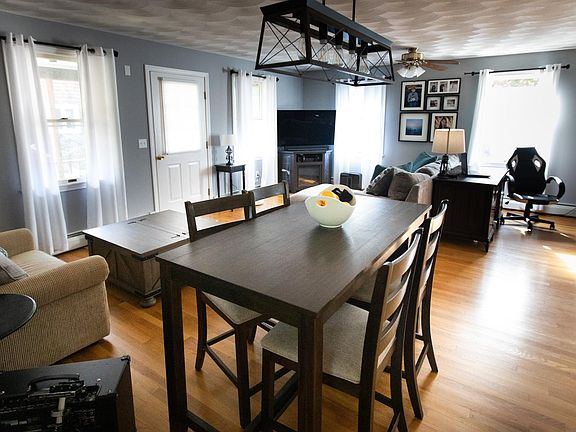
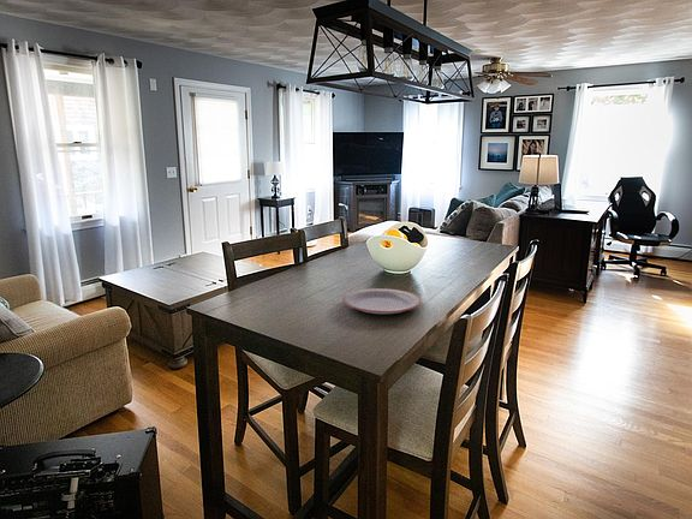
+ plate [341,287,422,315]
